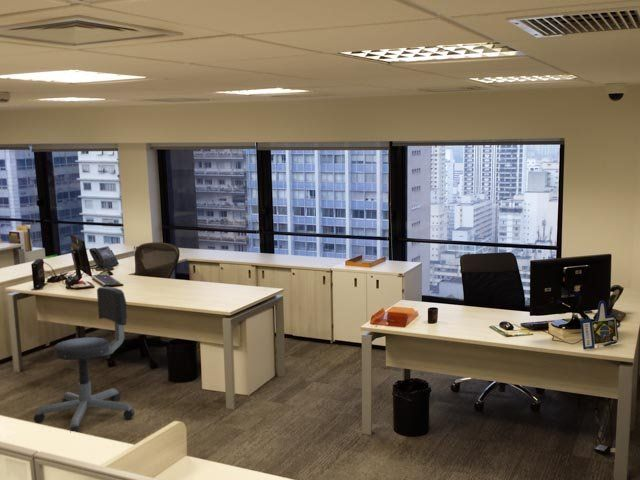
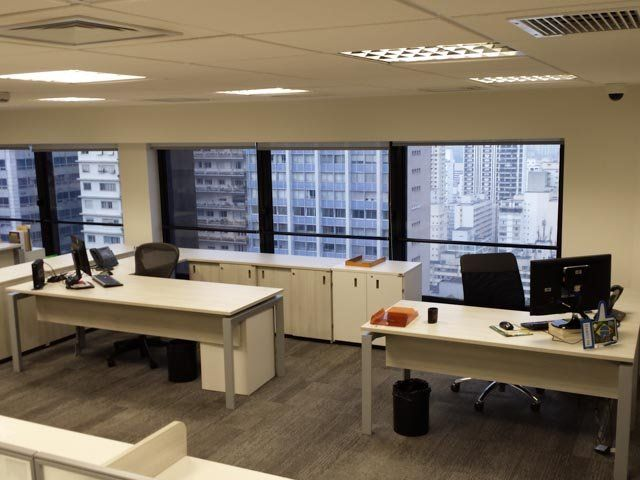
- office chair [33,286,136,433]
